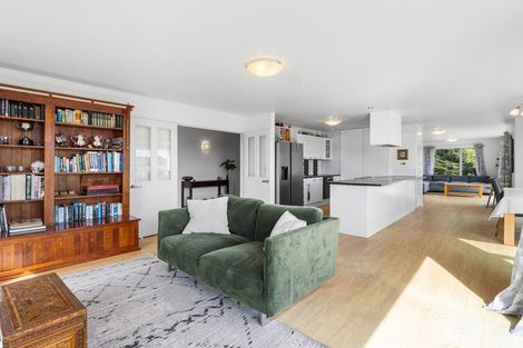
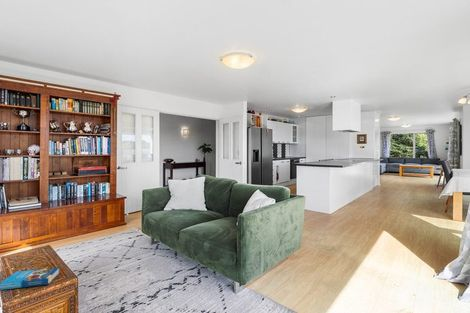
+ book [0,266,60,291]
